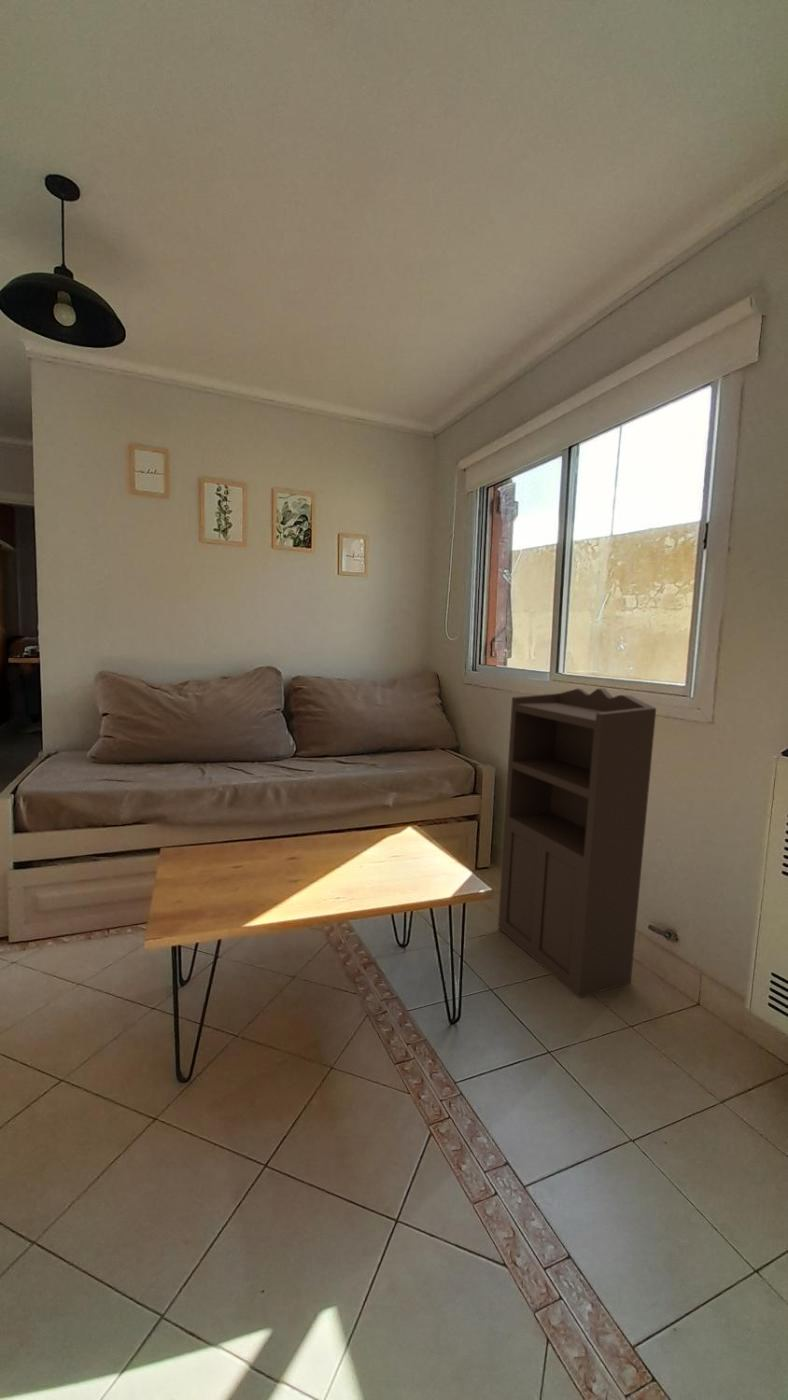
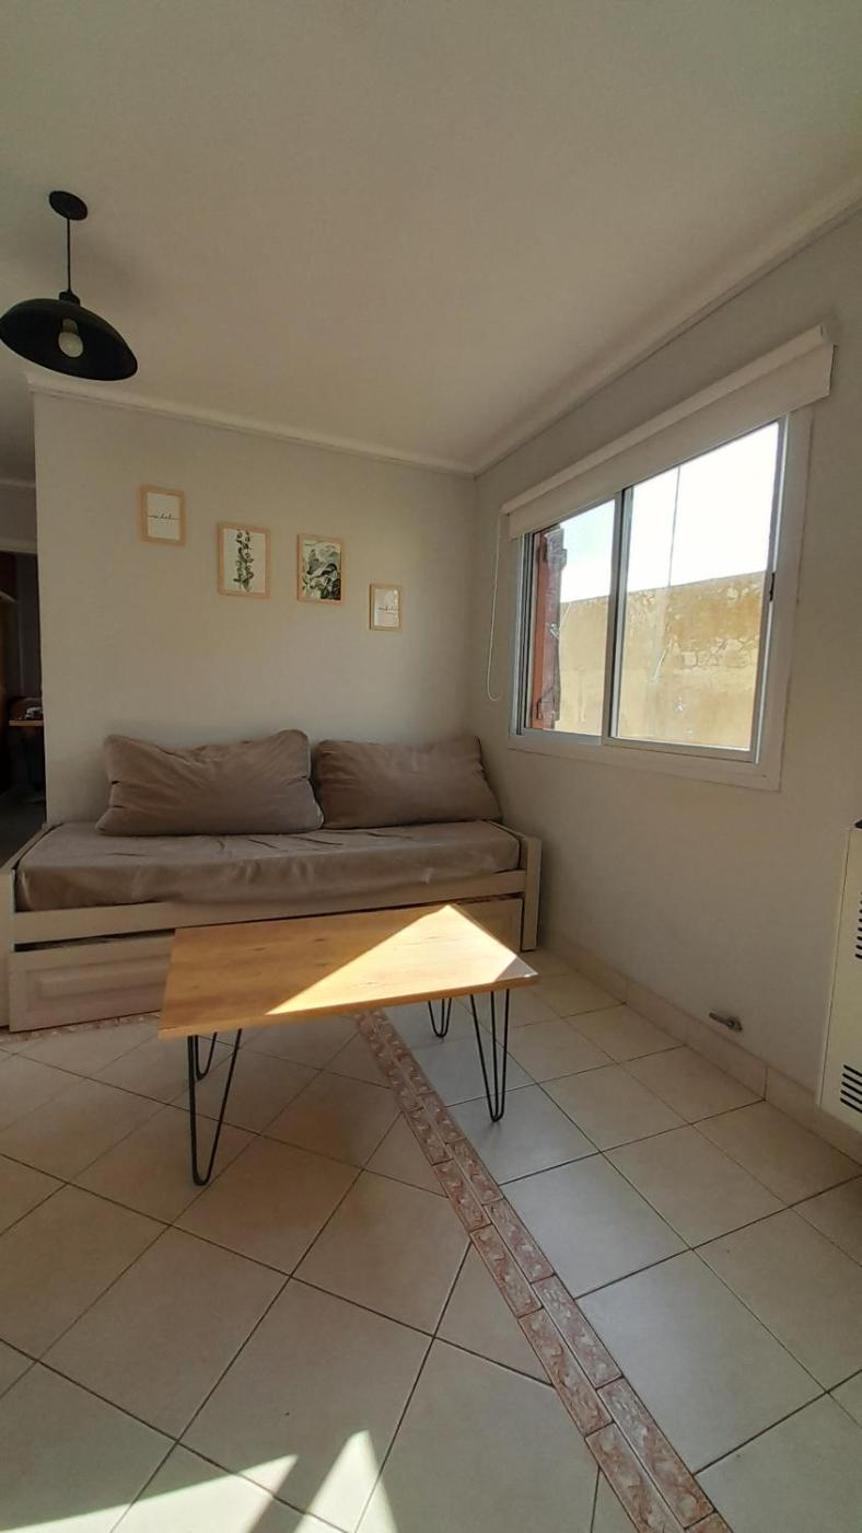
- storage cabinet [497,687,657,999]
